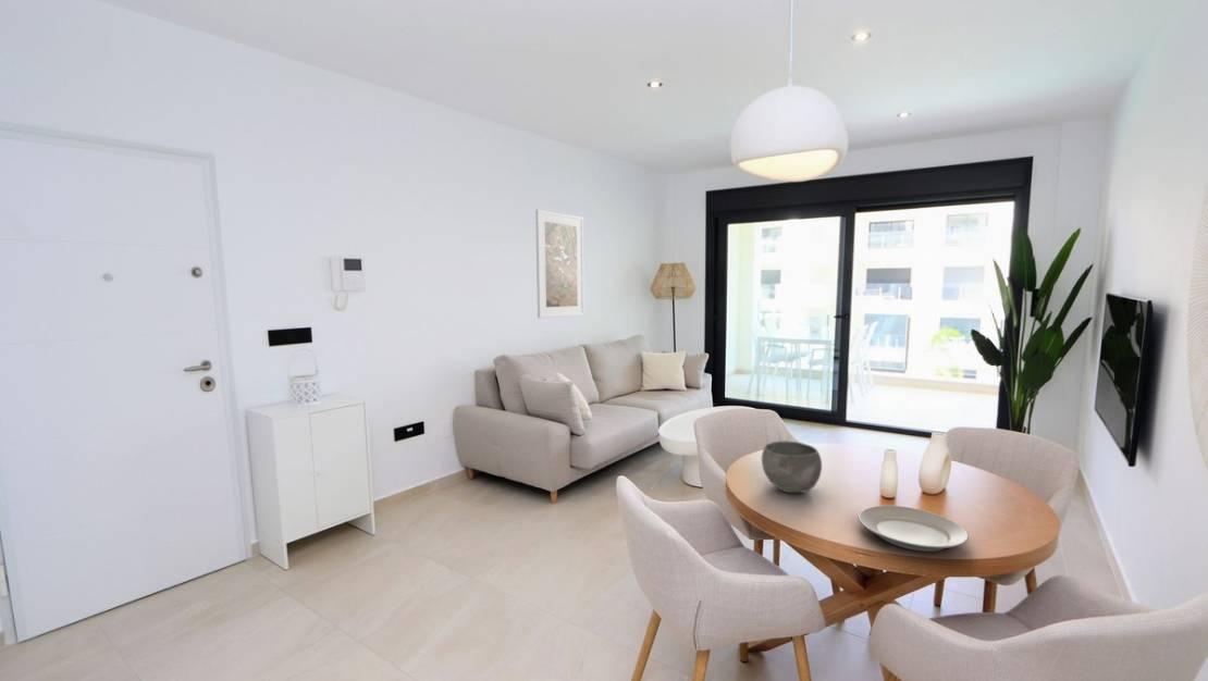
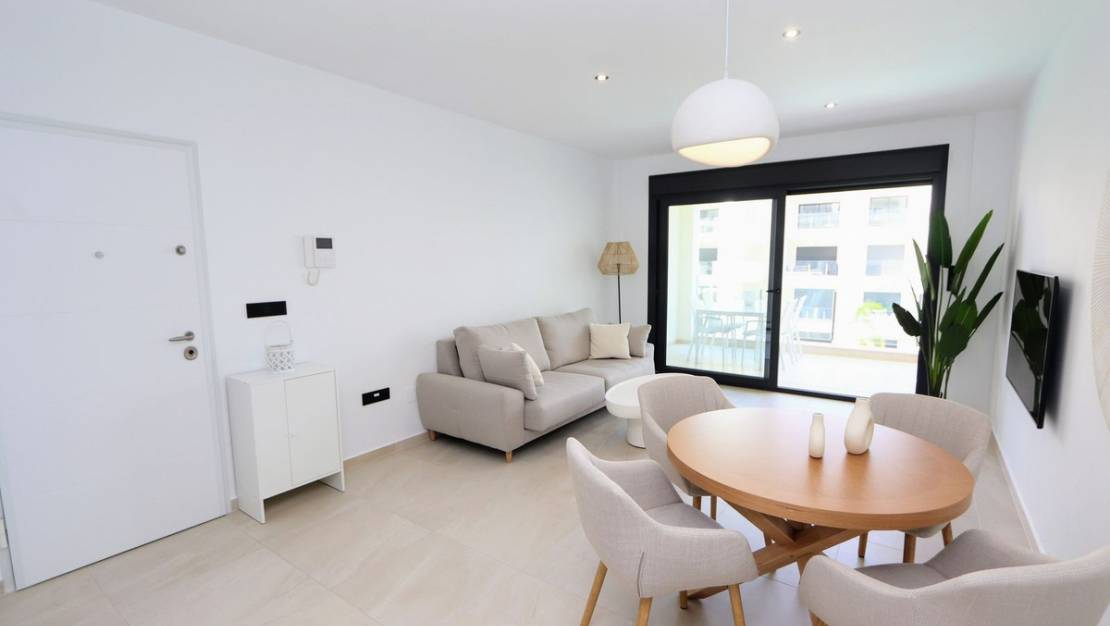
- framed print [534,209,585,319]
- plate [858,505,970,553]
- bowl [761,441,823,494]
